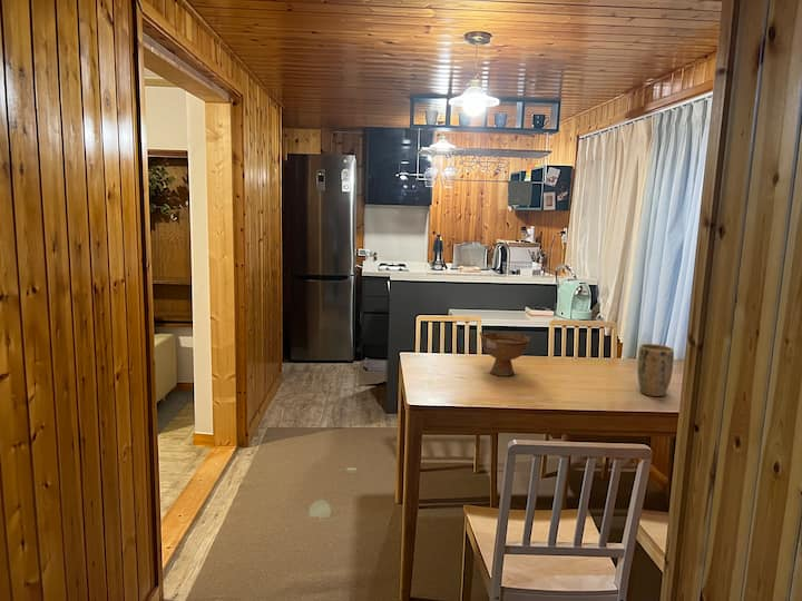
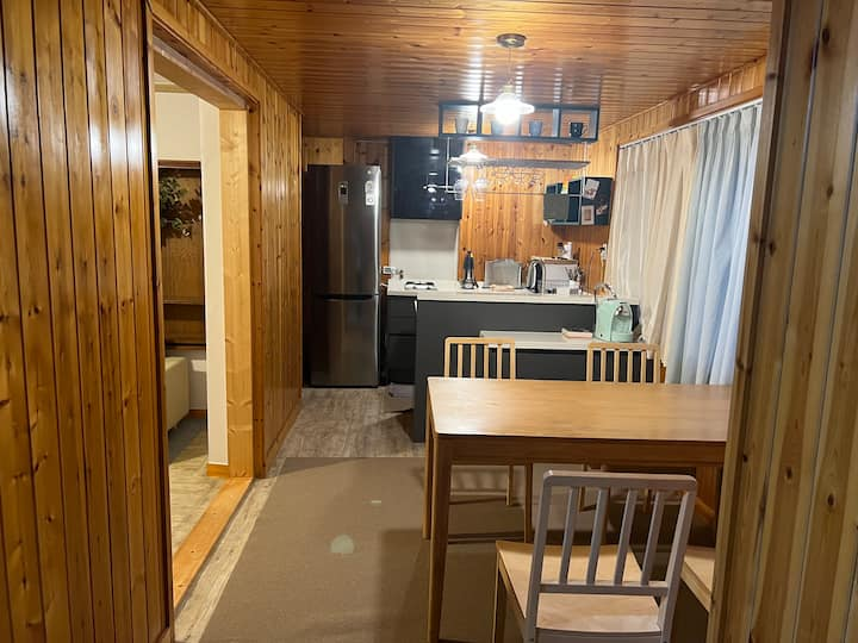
- bowl [479,331,534,377]
- plant pot [636,343,675,397]
